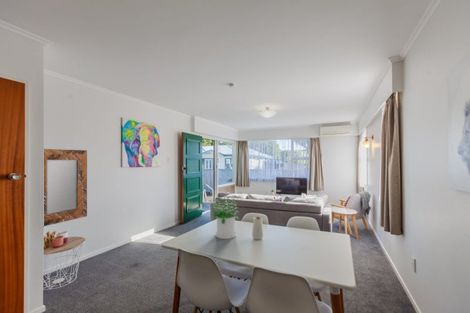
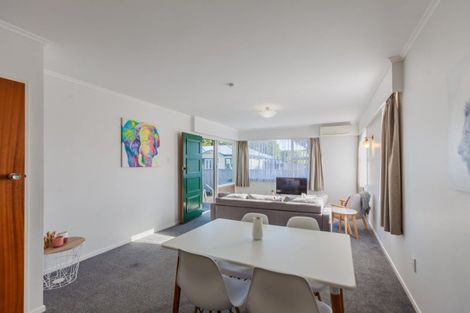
- home mirror [43,148,88,227]
- potted plant [208,196,240,240]
